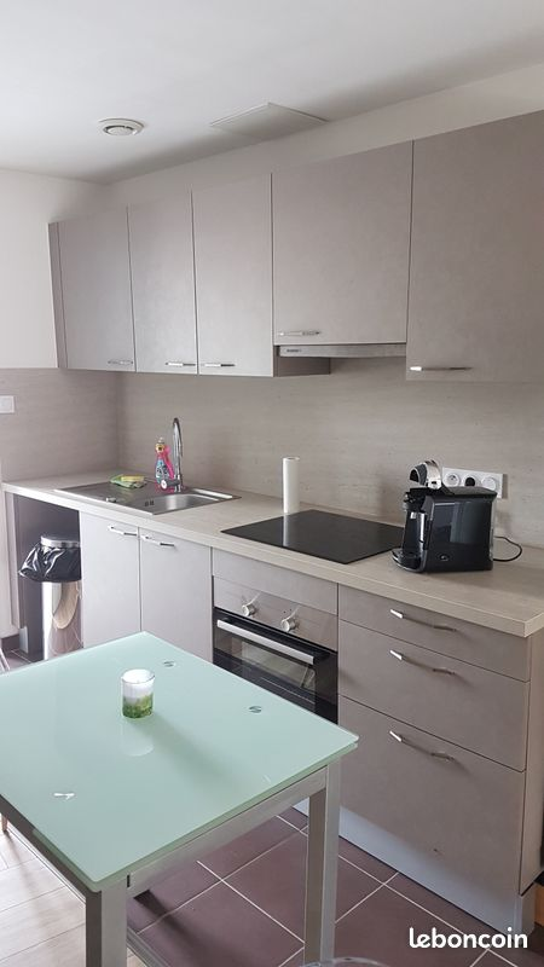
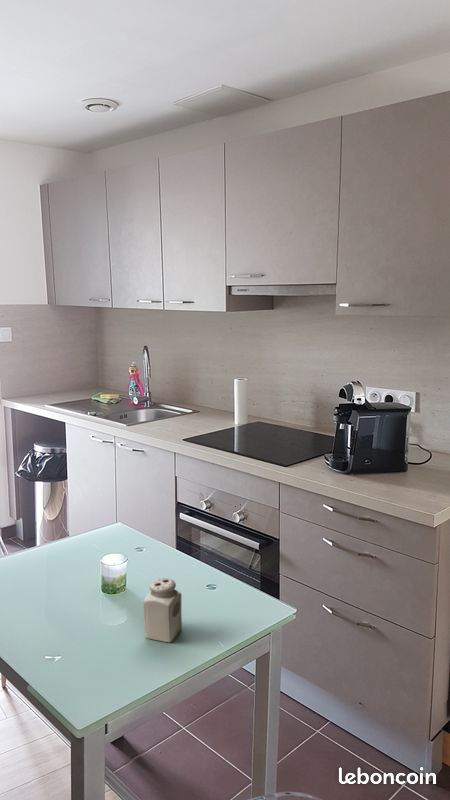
+ salt shaker [143,577,183,643]
